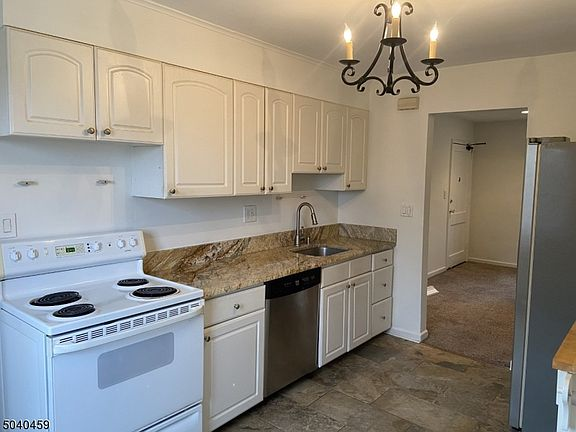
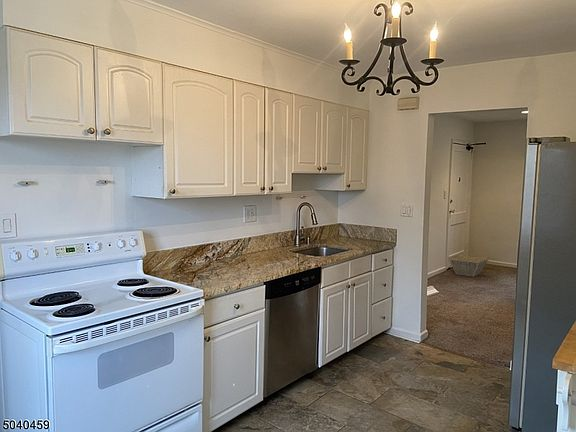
+ basket [447,254,490,278]
